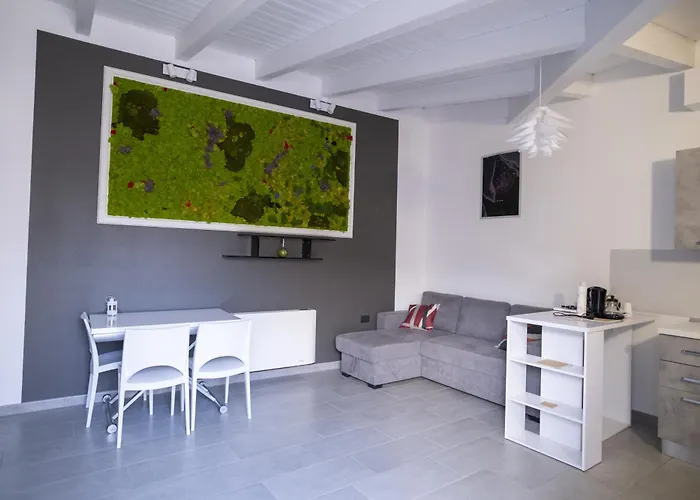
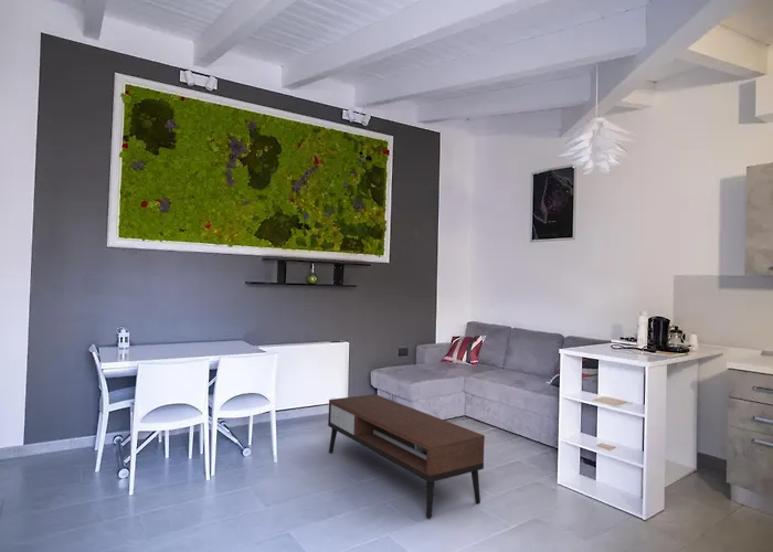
+ coffee table [327,393,486,519]
